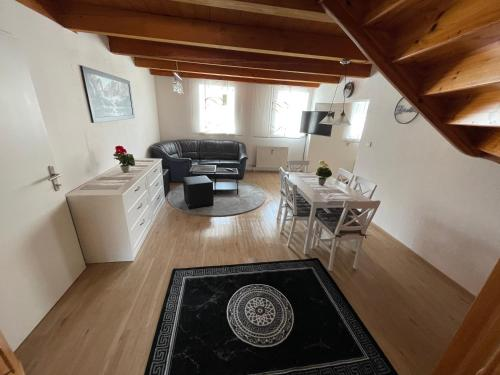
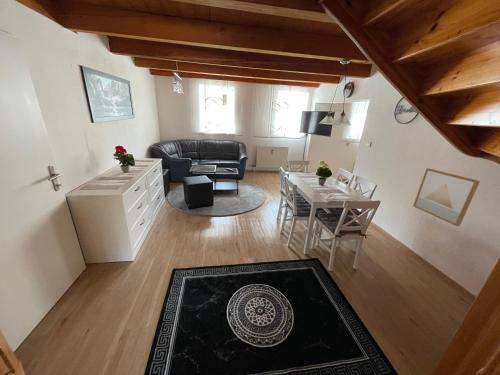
+ wall art [412,167,481,227]
